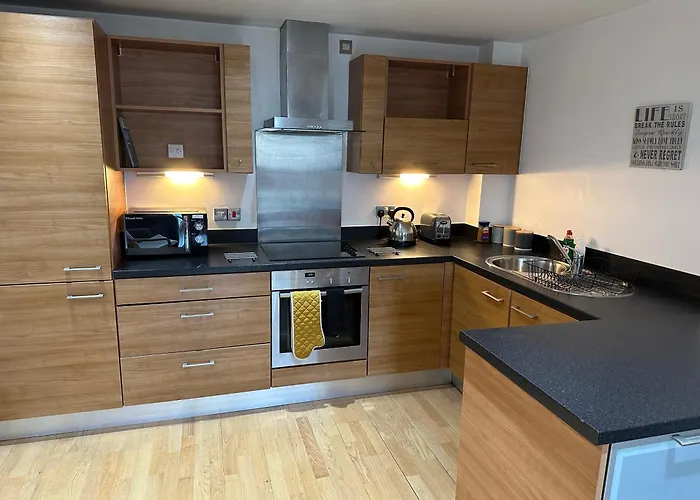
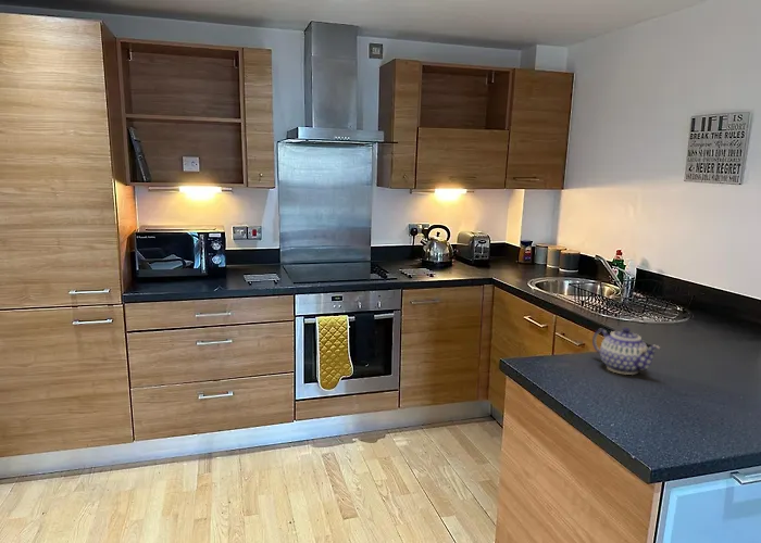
+ teapot [591,326,661,376]
